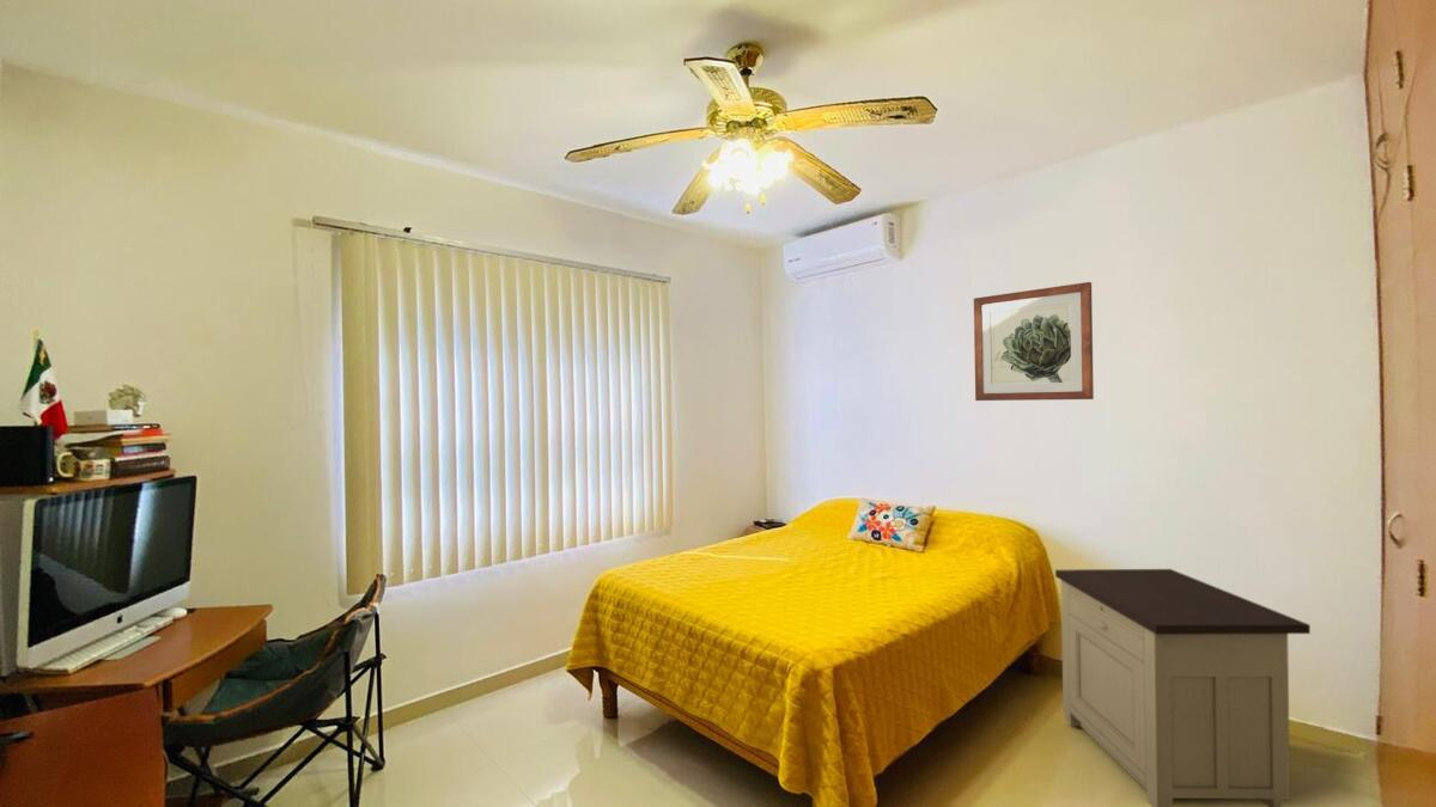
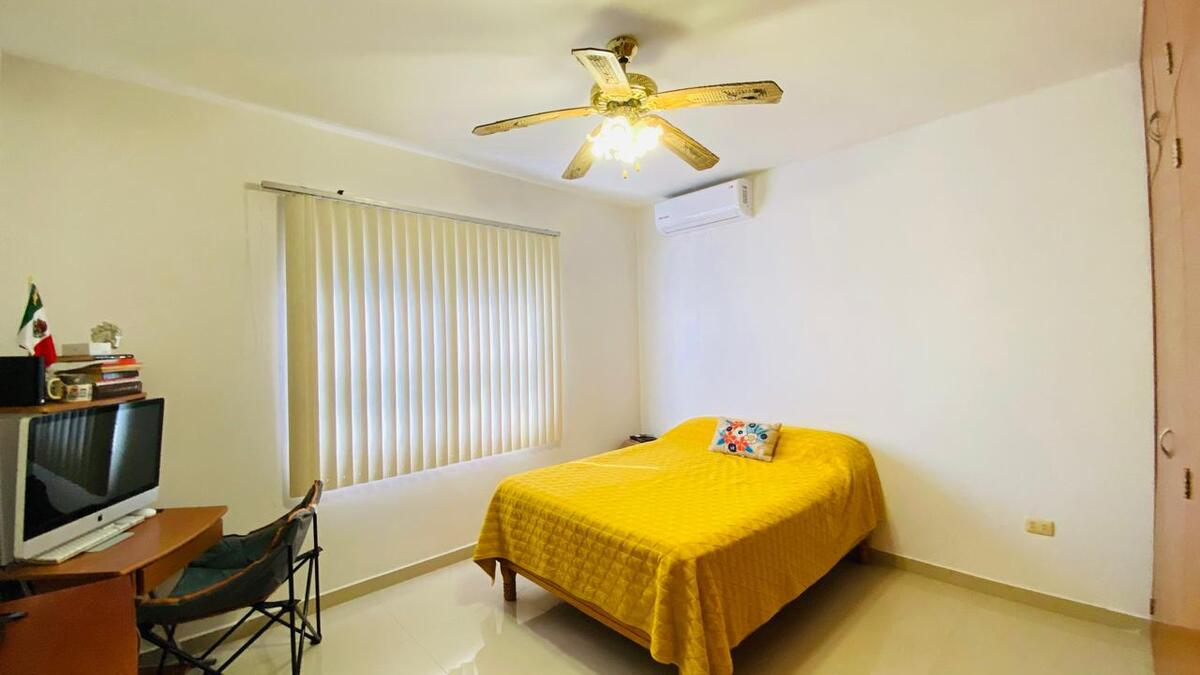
- nightstand [1054,568,1312,807]
- wall art [973,281,1095,402]
